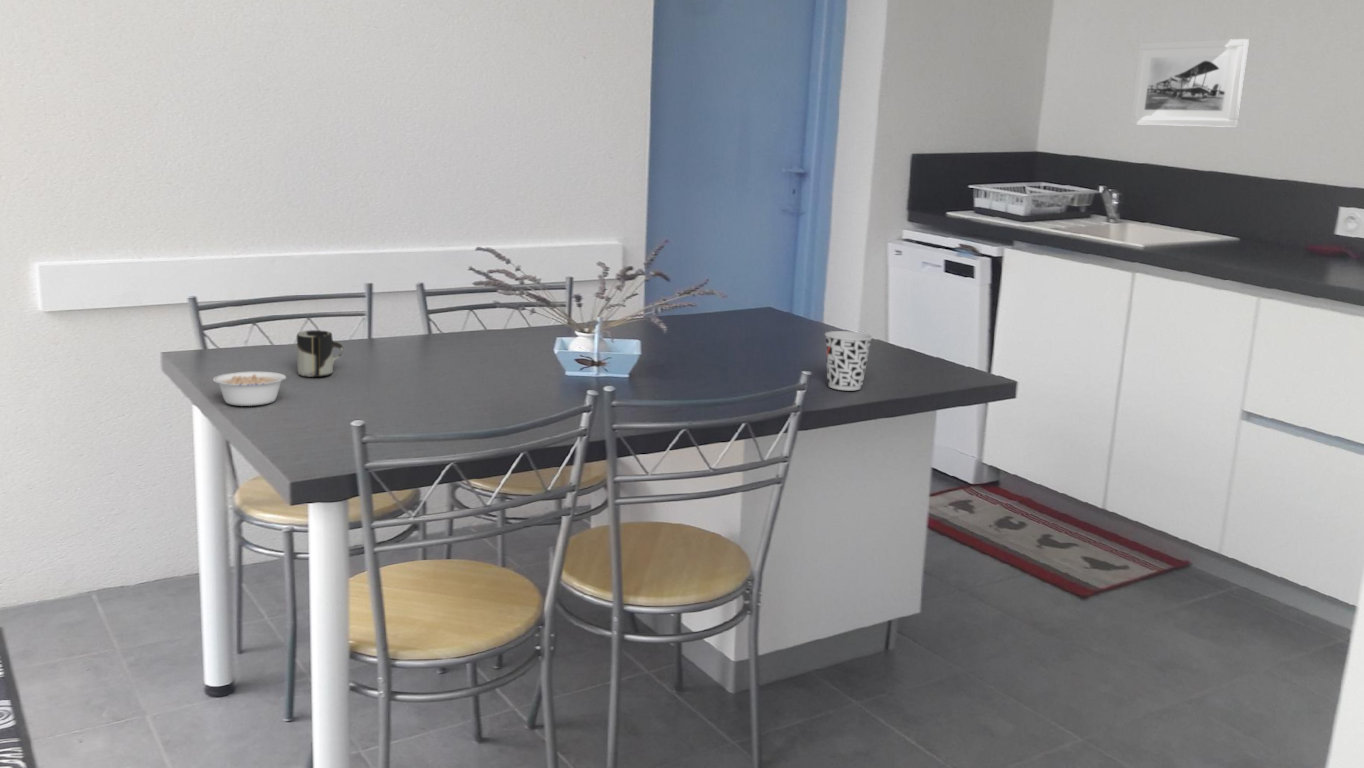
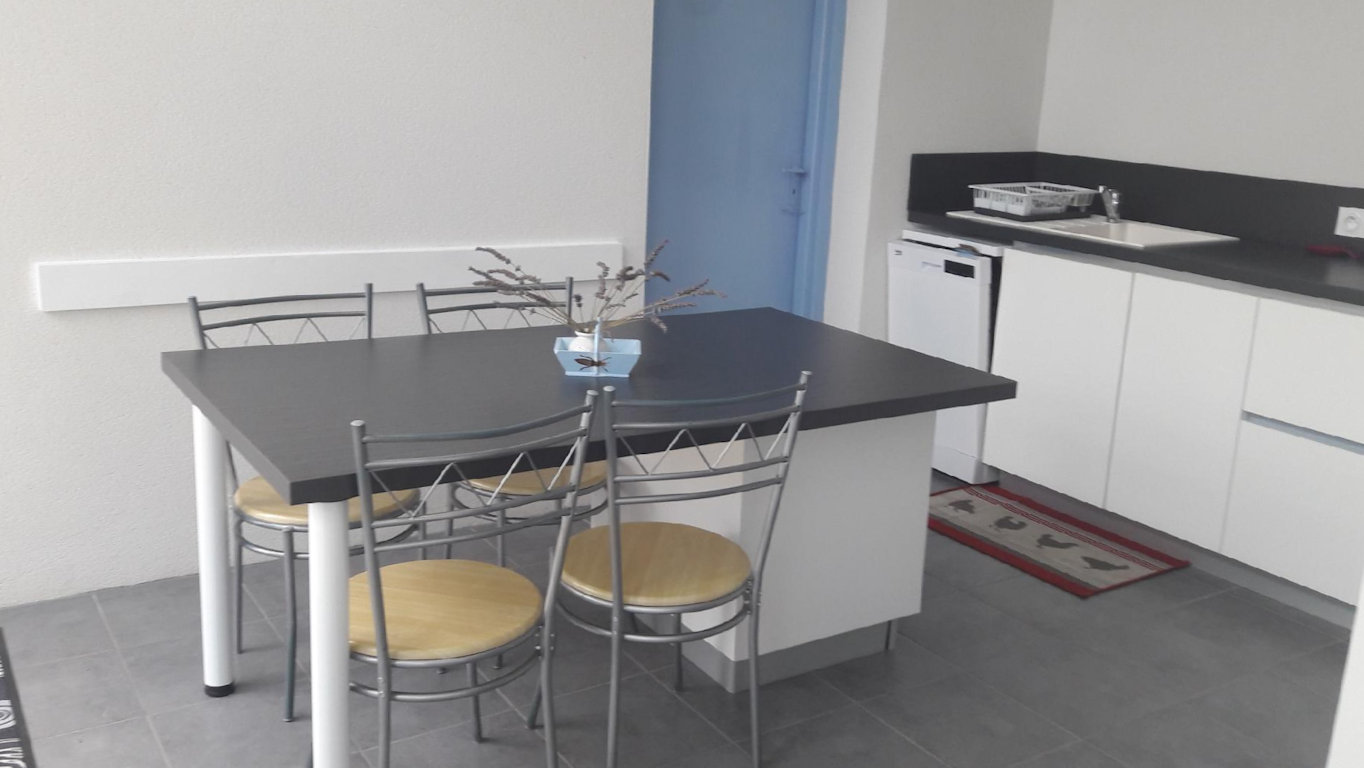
- legume [212,371,297,407]
- cup [824,330,873,391]
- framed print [1129,38,1250,128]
- cup [296,329,344,378]
